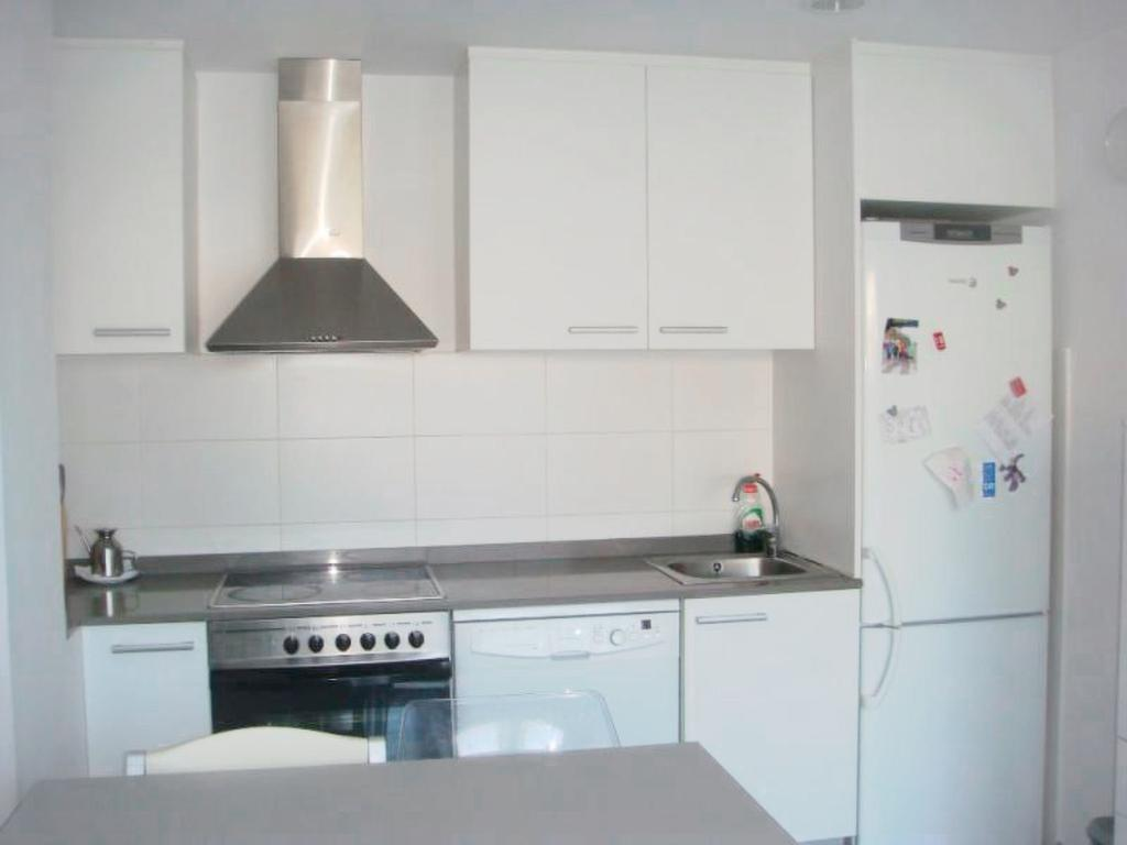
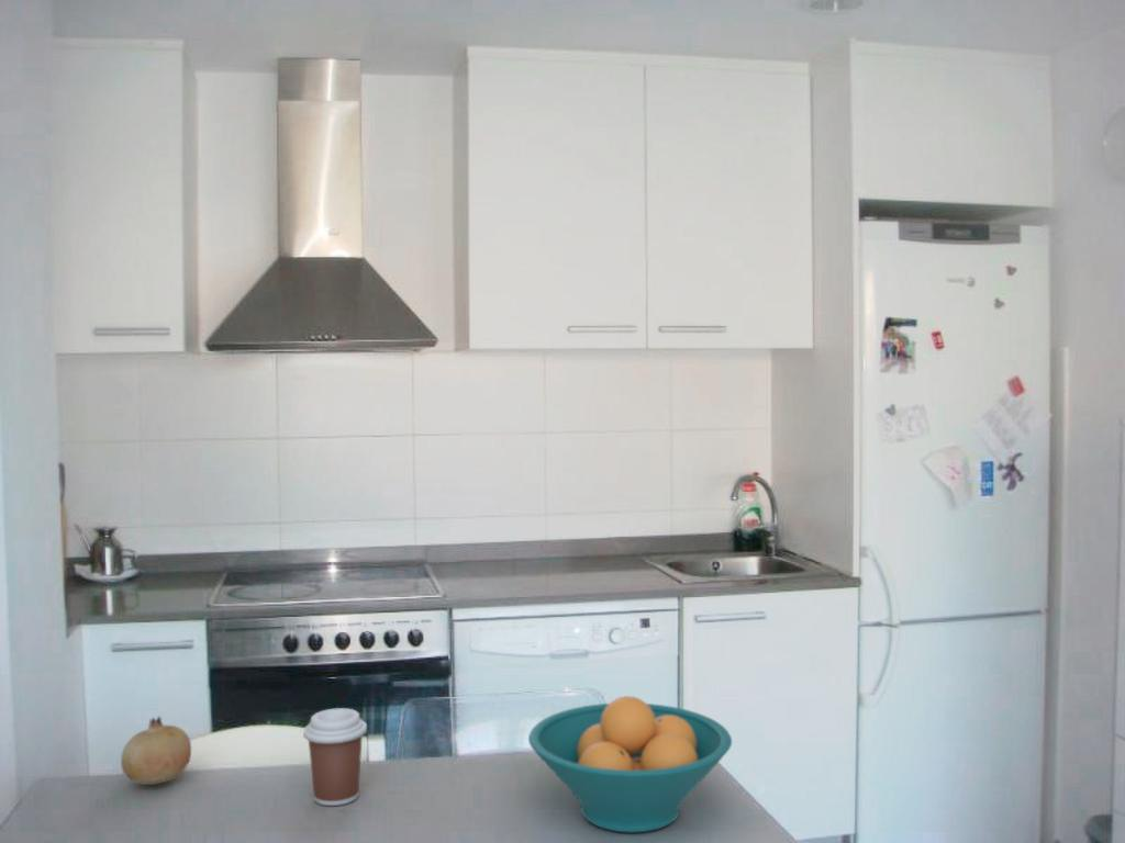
+ fruit bowl [527,695,733,834]
+ fruit [120,716,192,786]
+ coffee cup [302,707,368,807]
